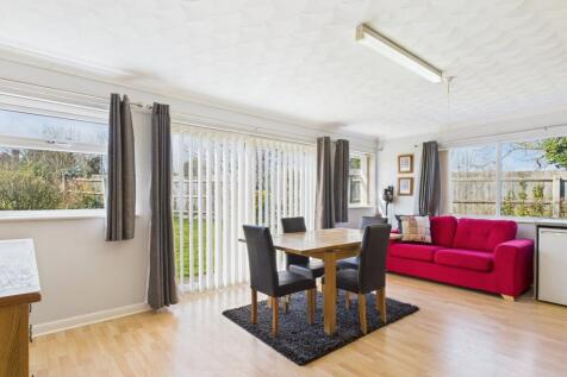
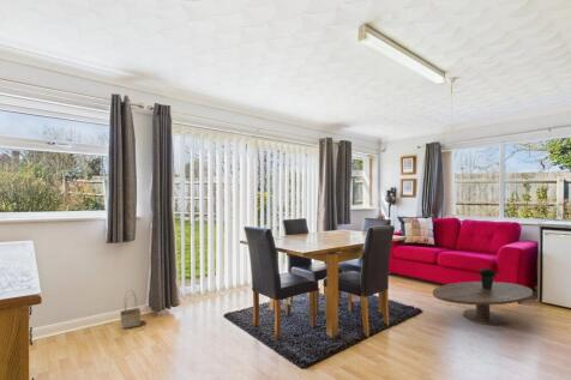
+ basket [119,289,142,330]
+ potted plant [476,254,500,290]
+ coffee table [432,281,534,326]
